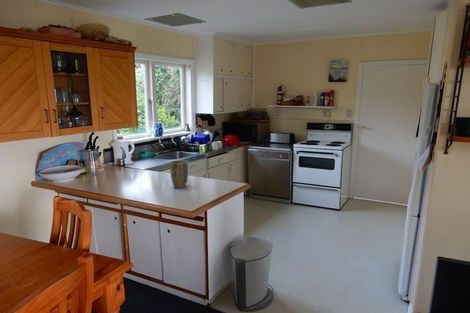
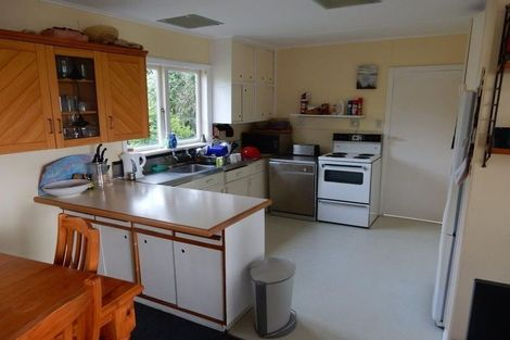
- plant pot [169,159,189,189]
